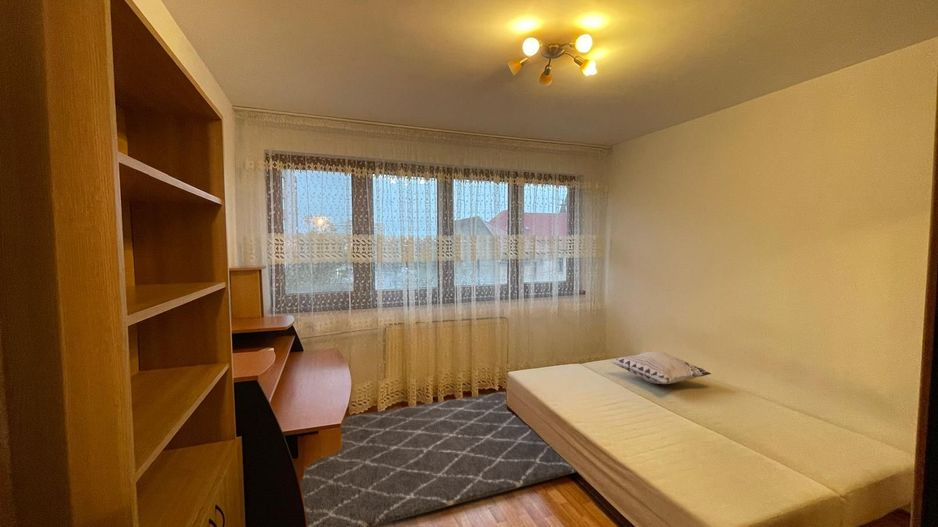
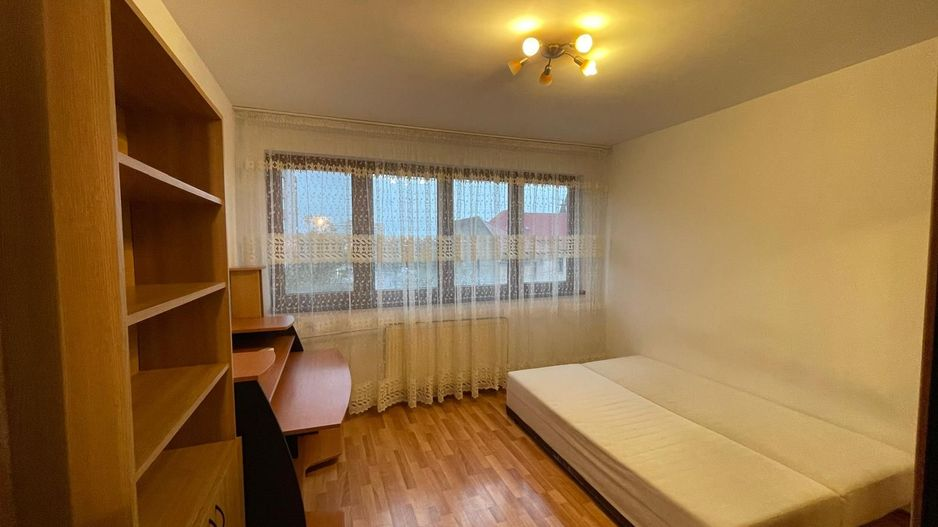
- rug [300,390,578,527]
- decorative pillow [610,350,712,385]
